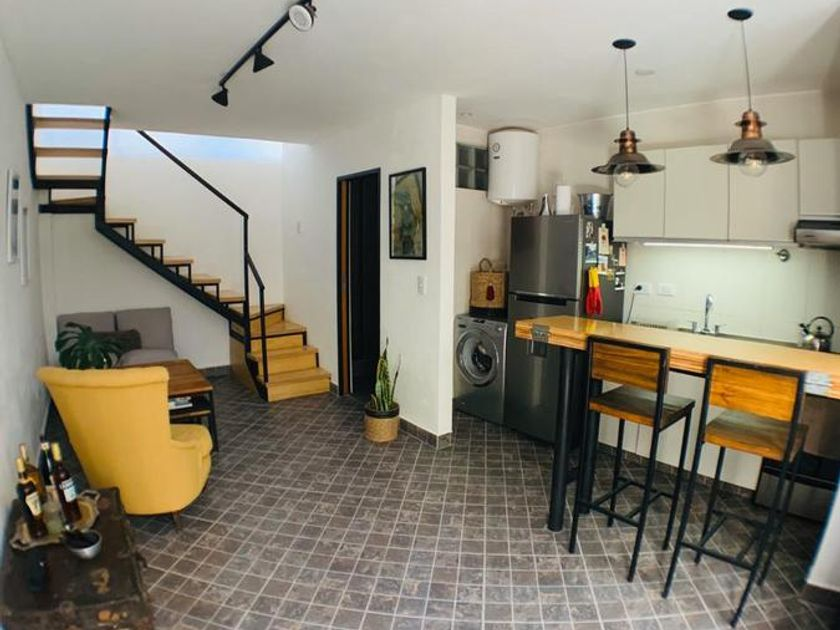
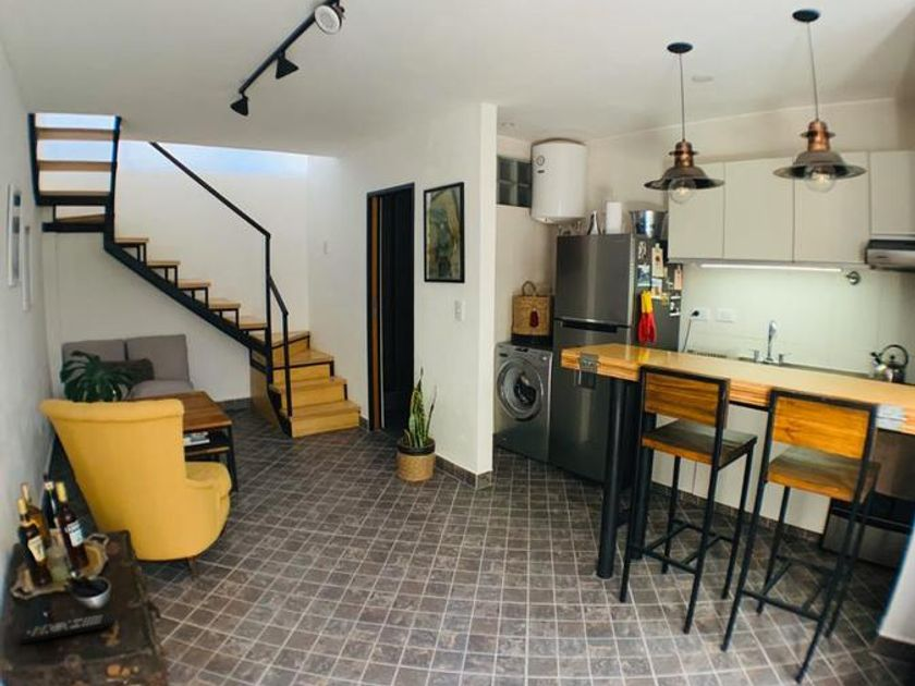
+ remote control [20,611,119,645]
